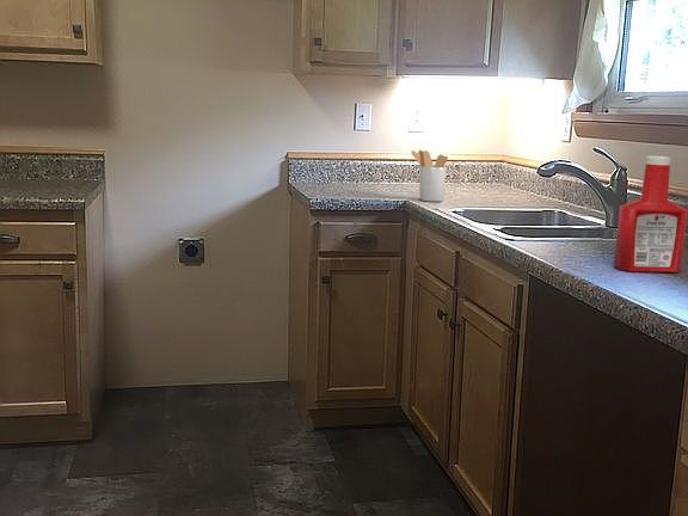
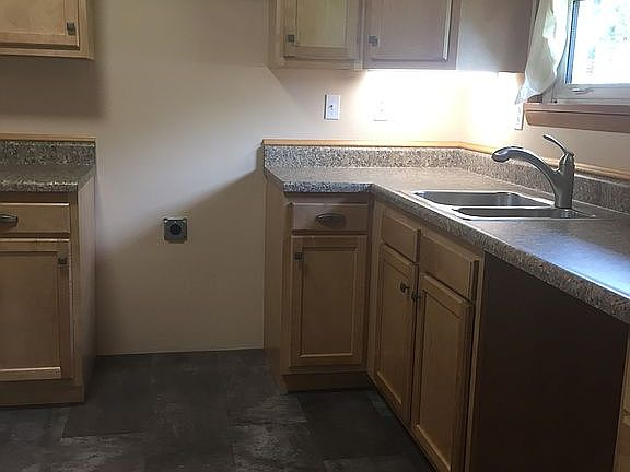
- soap bottle [613,155,688,274]
- utensil holder [410,149,449,203]
